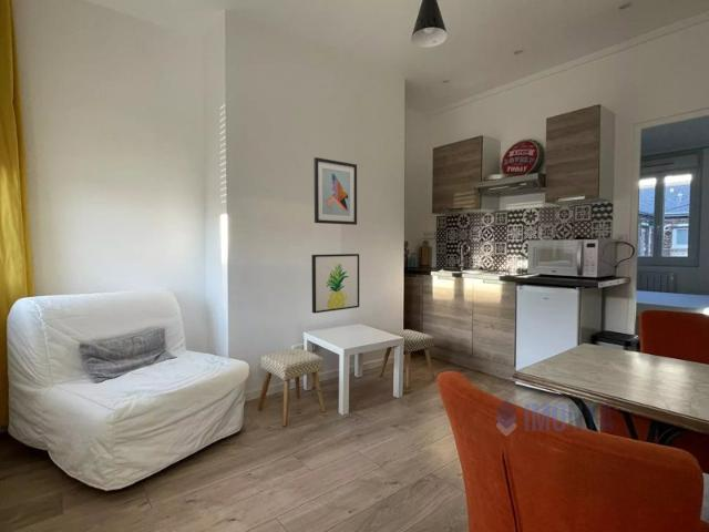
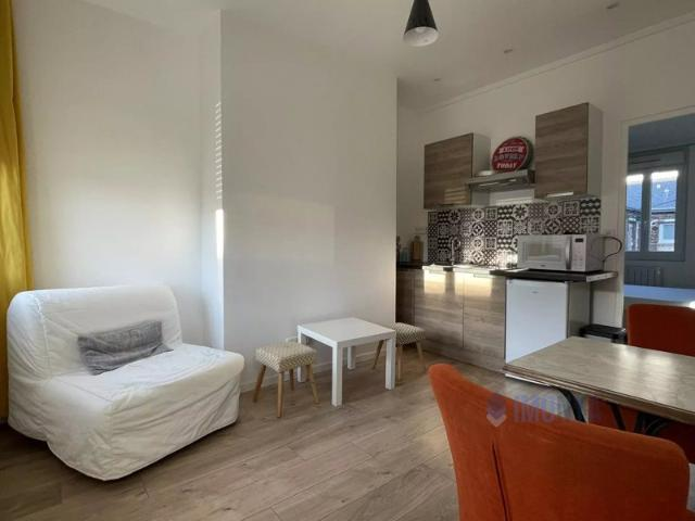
- wall art [310,253,360,315]
- wall art [312,156,358,226]
